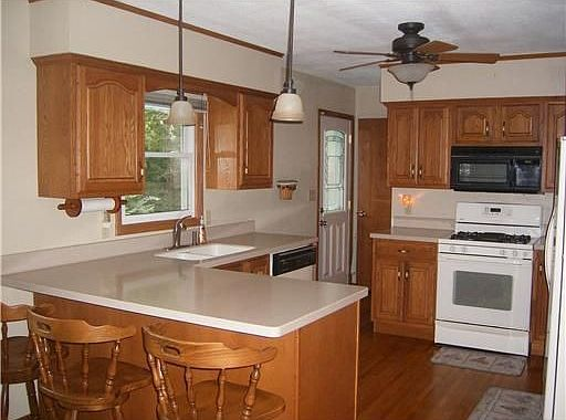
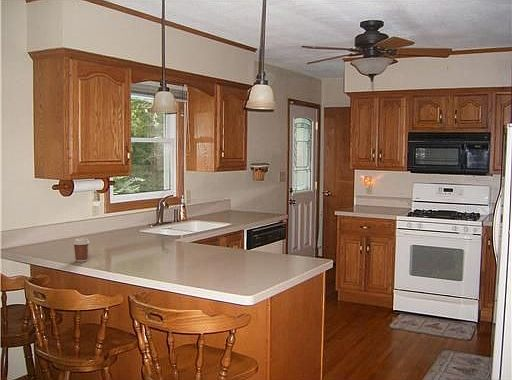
+ coffee cup [72,237,91,263]
